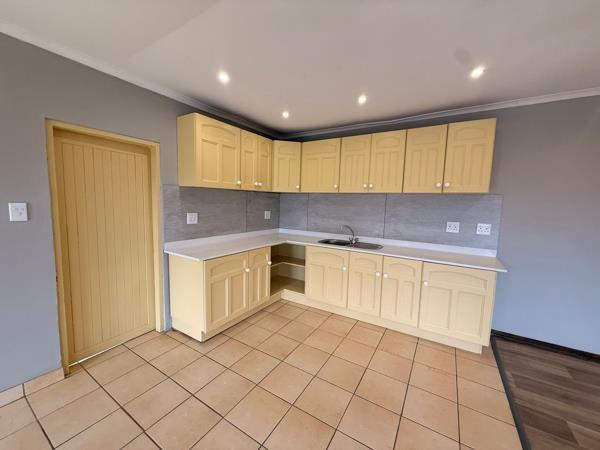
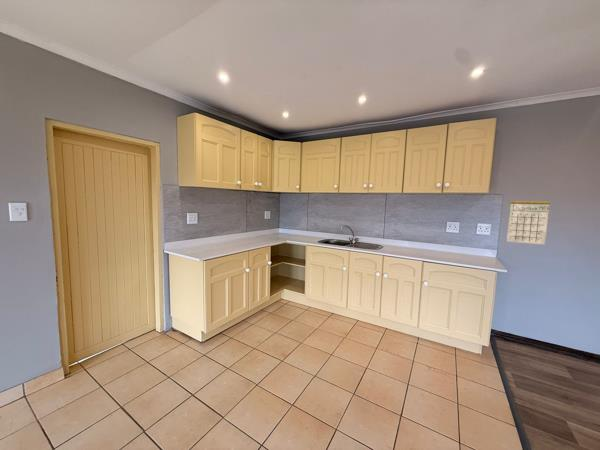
+ calendar [506,190,552,246]
